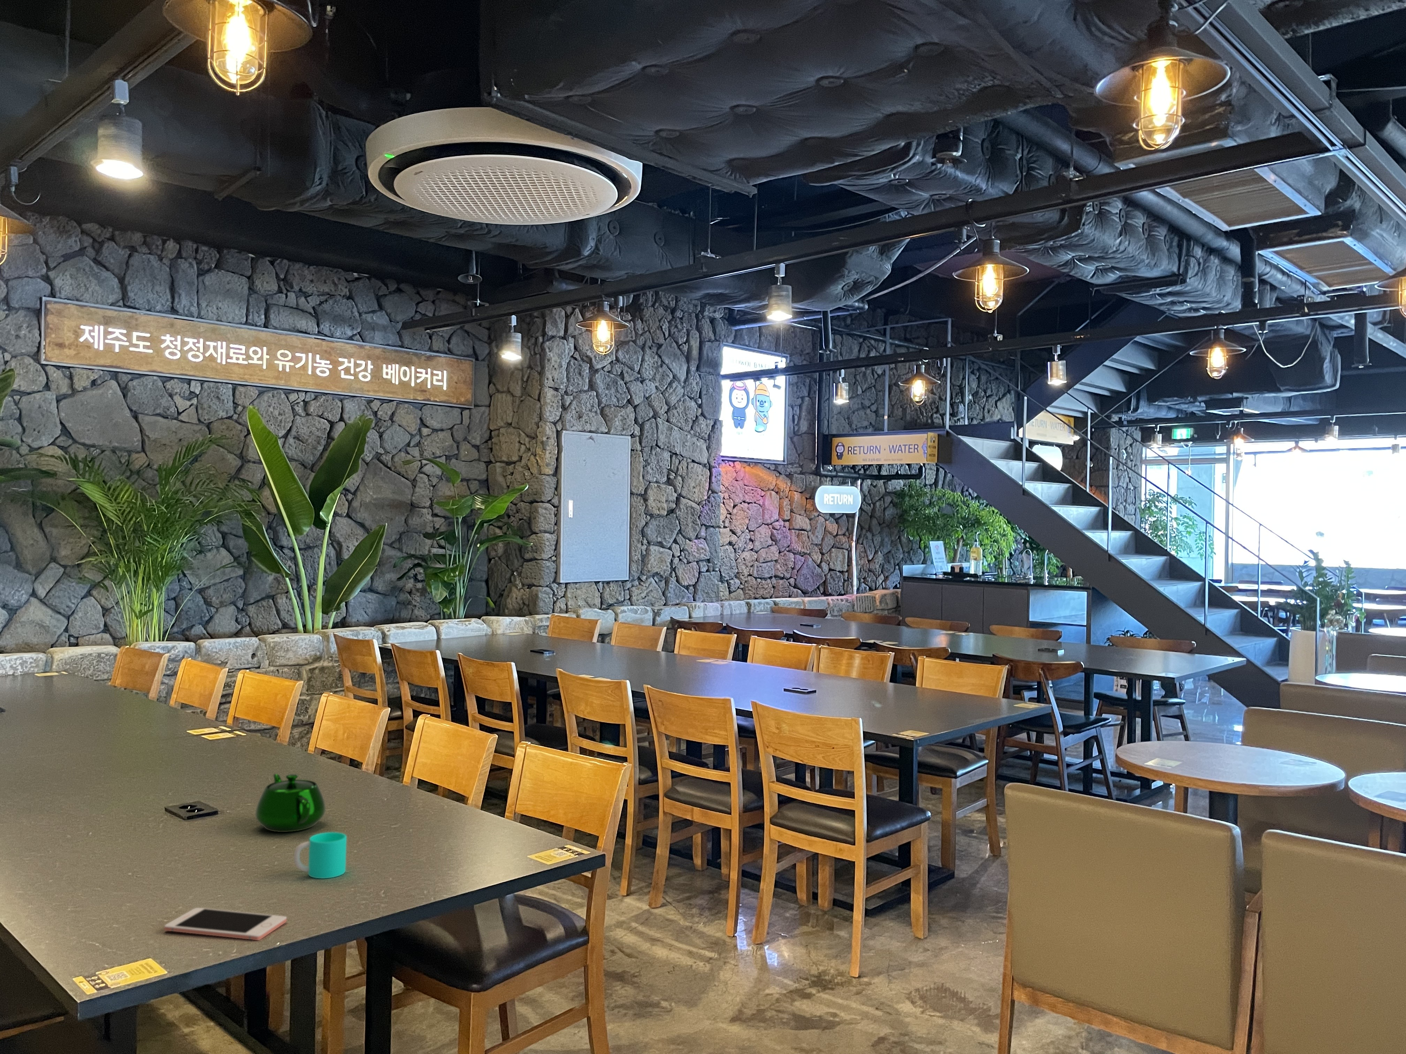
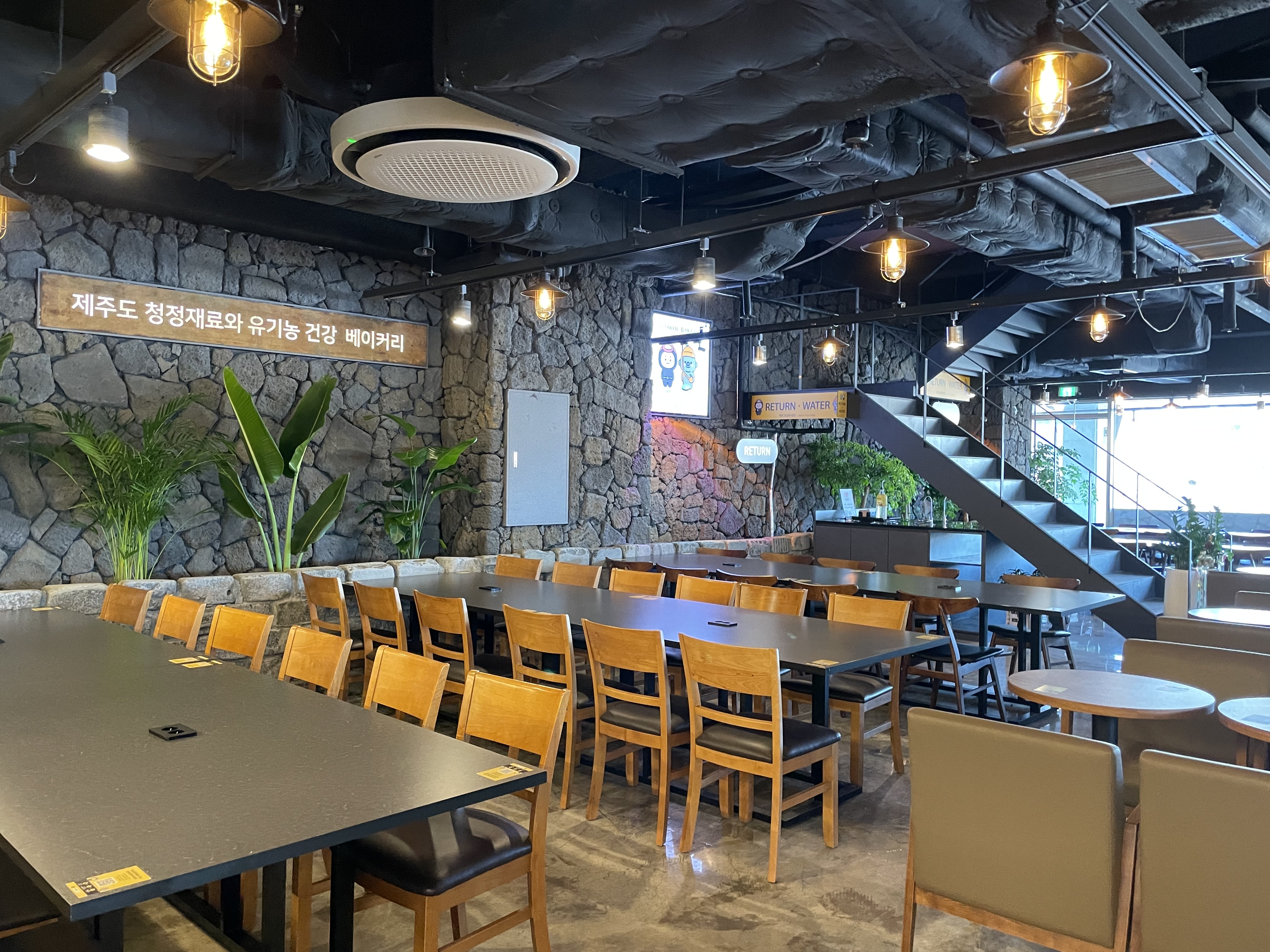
- cup [293,831,347,879]
- teapot [255,774,327,833]
- cell phone [164,907,287,941]
